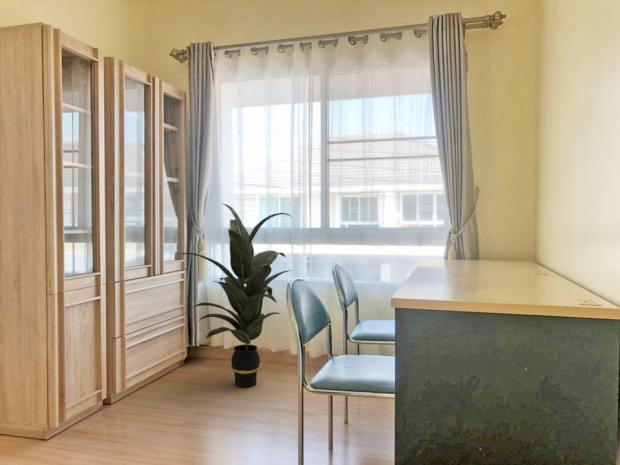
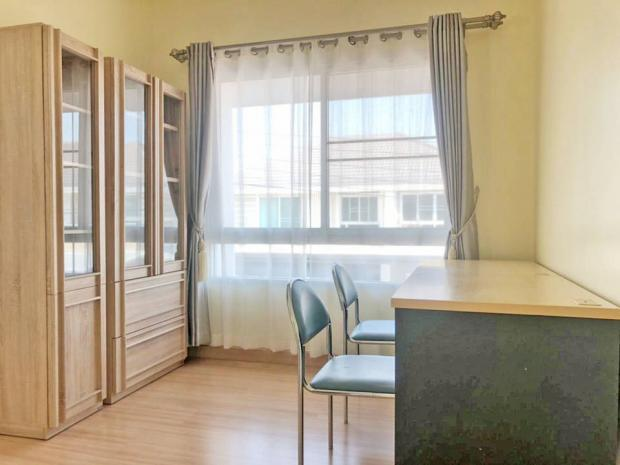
- indoor plant [177,203,294,389]
